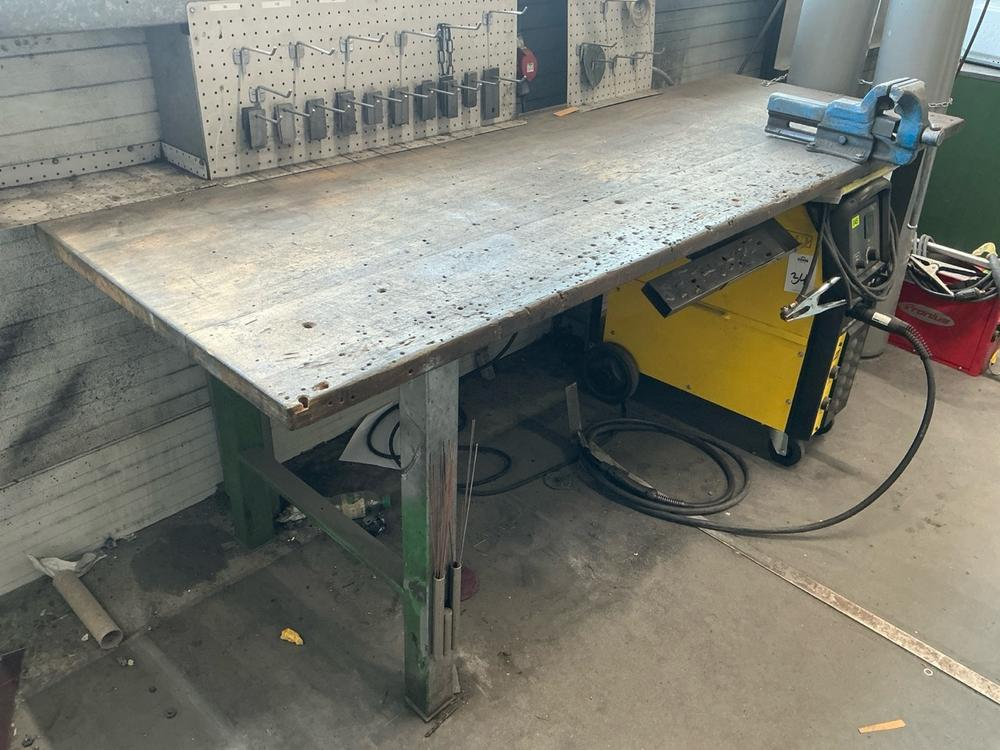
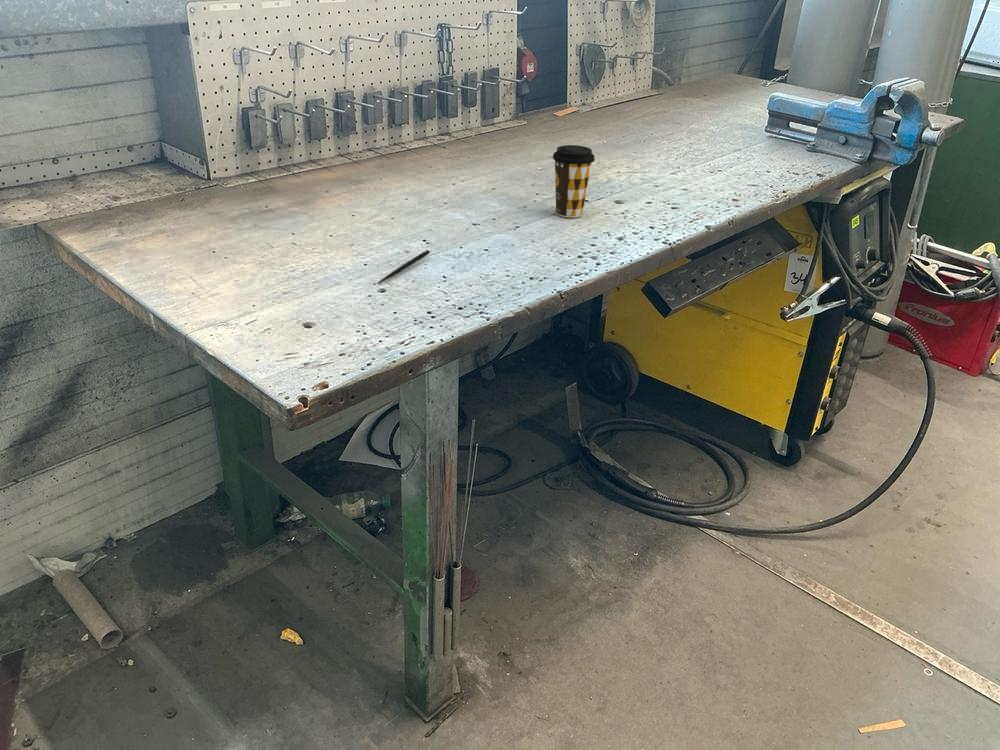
+ pen [376,249,431,285]
+ coffee cup [552,144,596,218]
